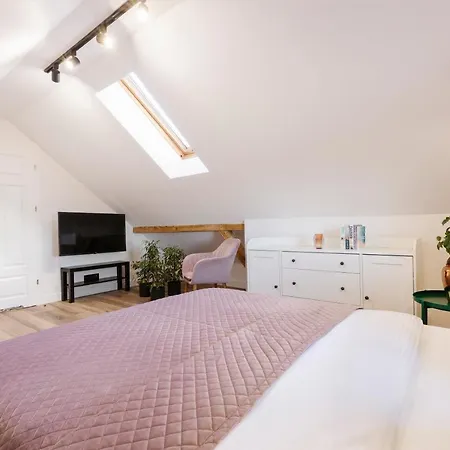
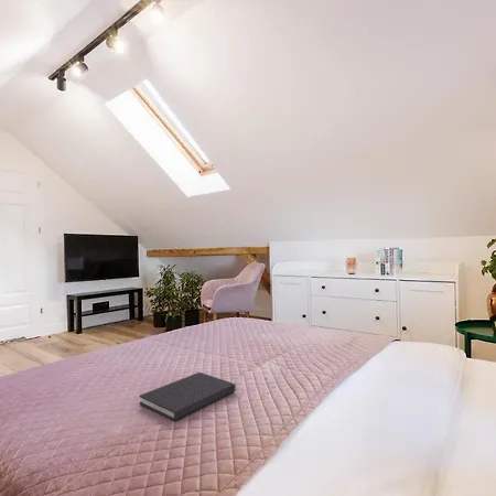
+ diary [139,371,237,422]
